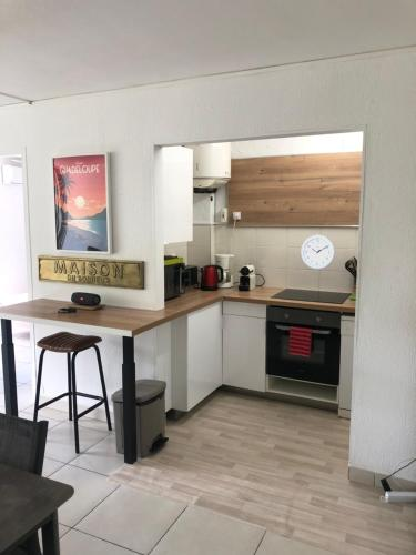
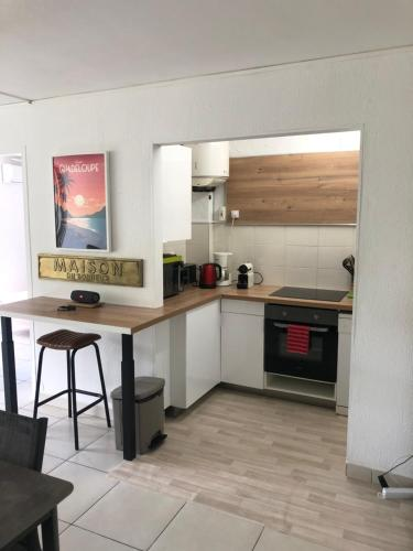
- wall clock [300,234,336,271]
